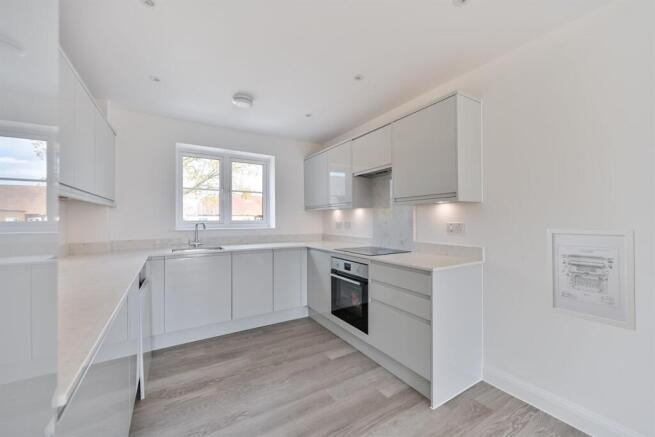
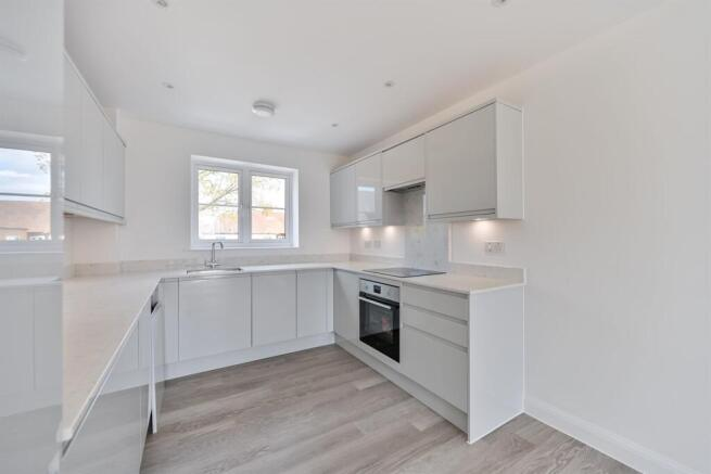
- wall art [546,228,637,332]
